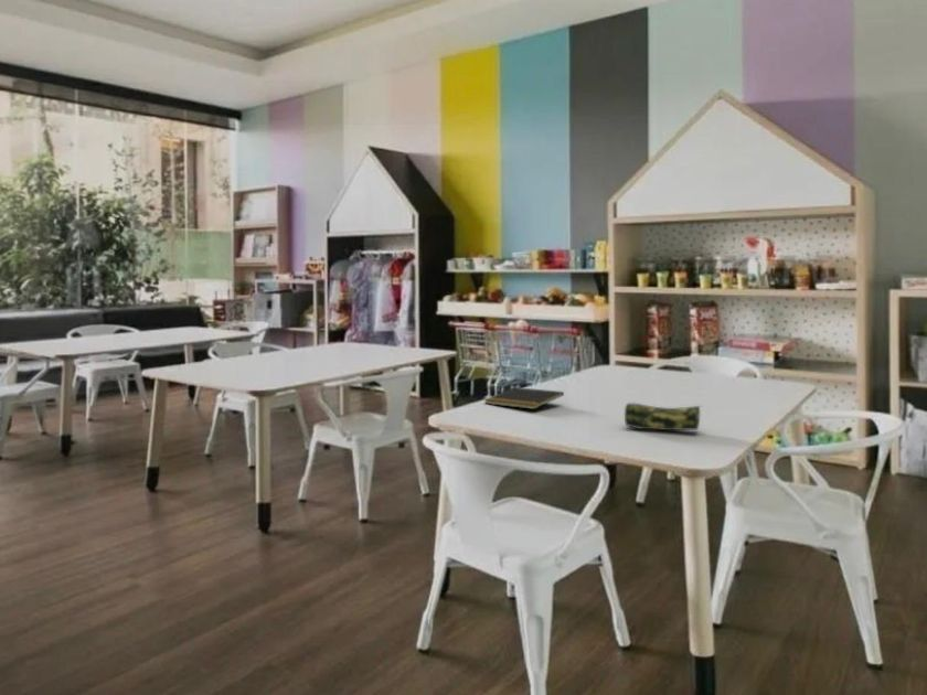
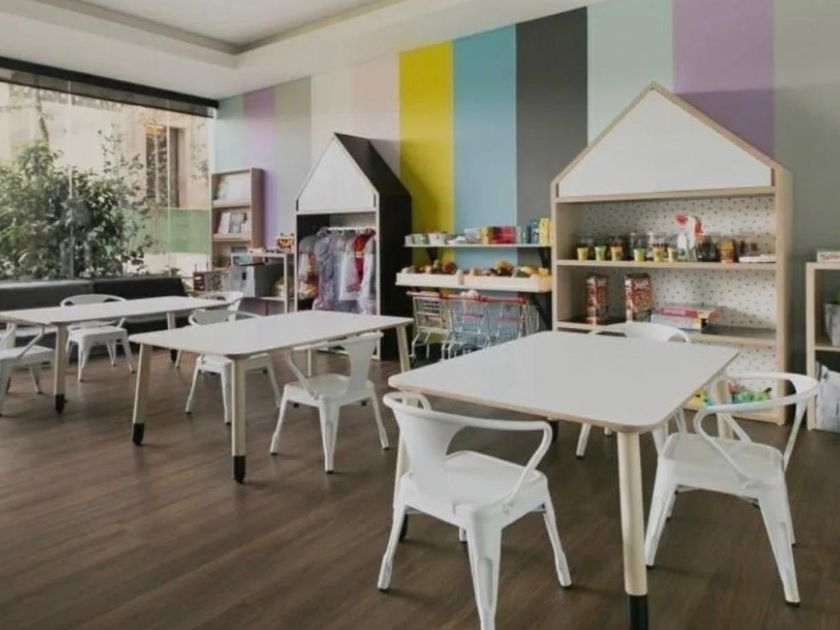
- pencil case [624,402,704,431]
- notepad [483,386,565,410]
